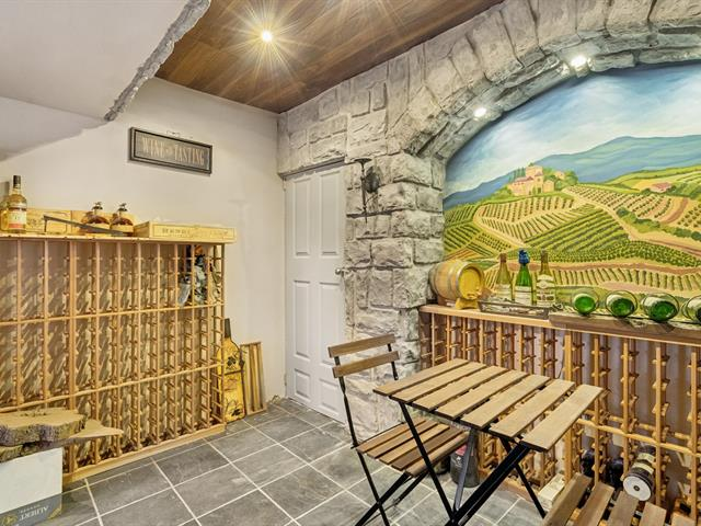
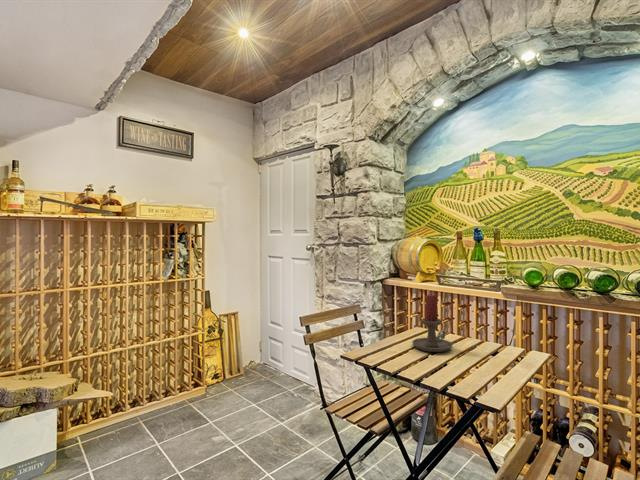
+ candle holder [411,293,453,353]
